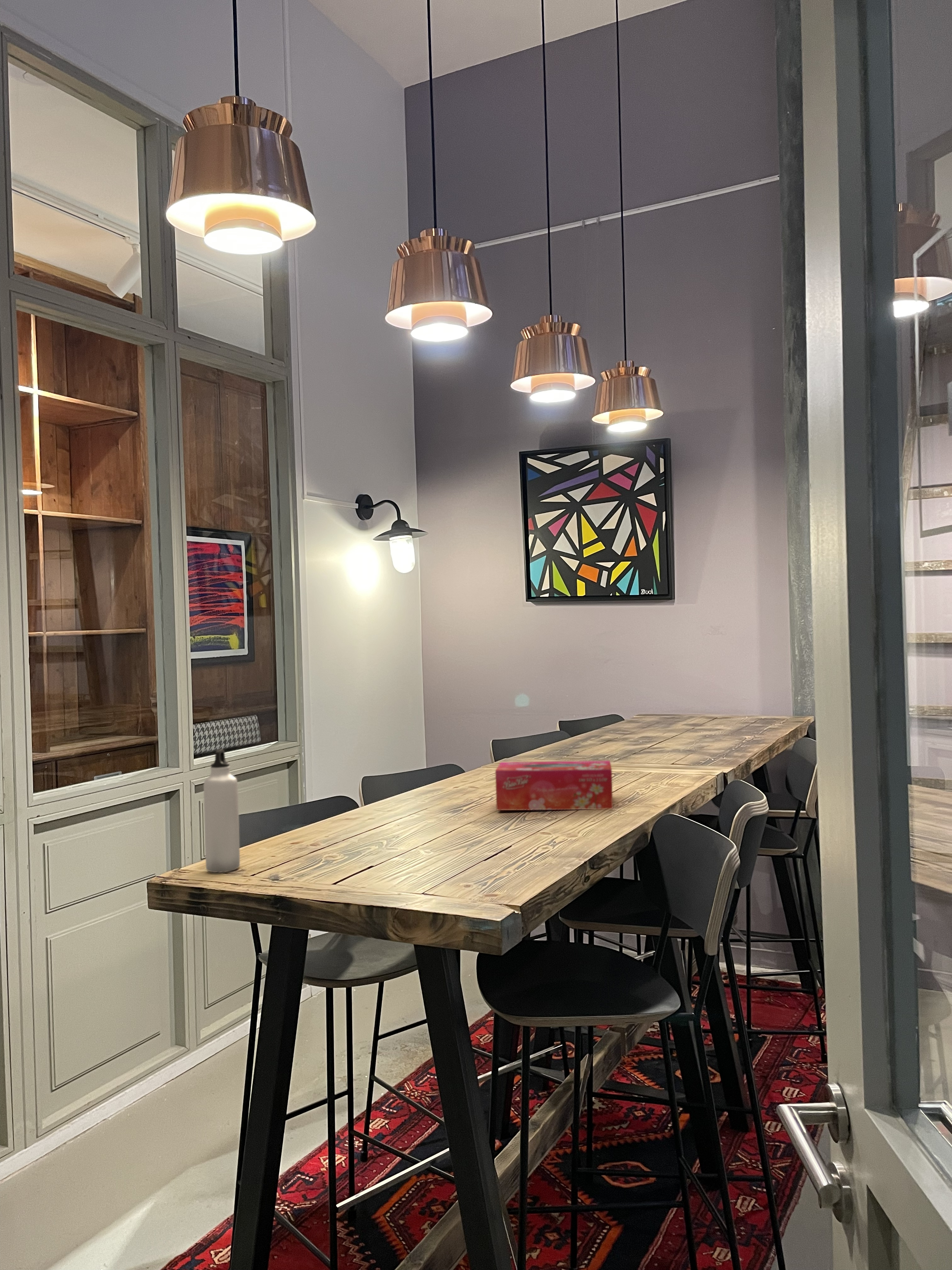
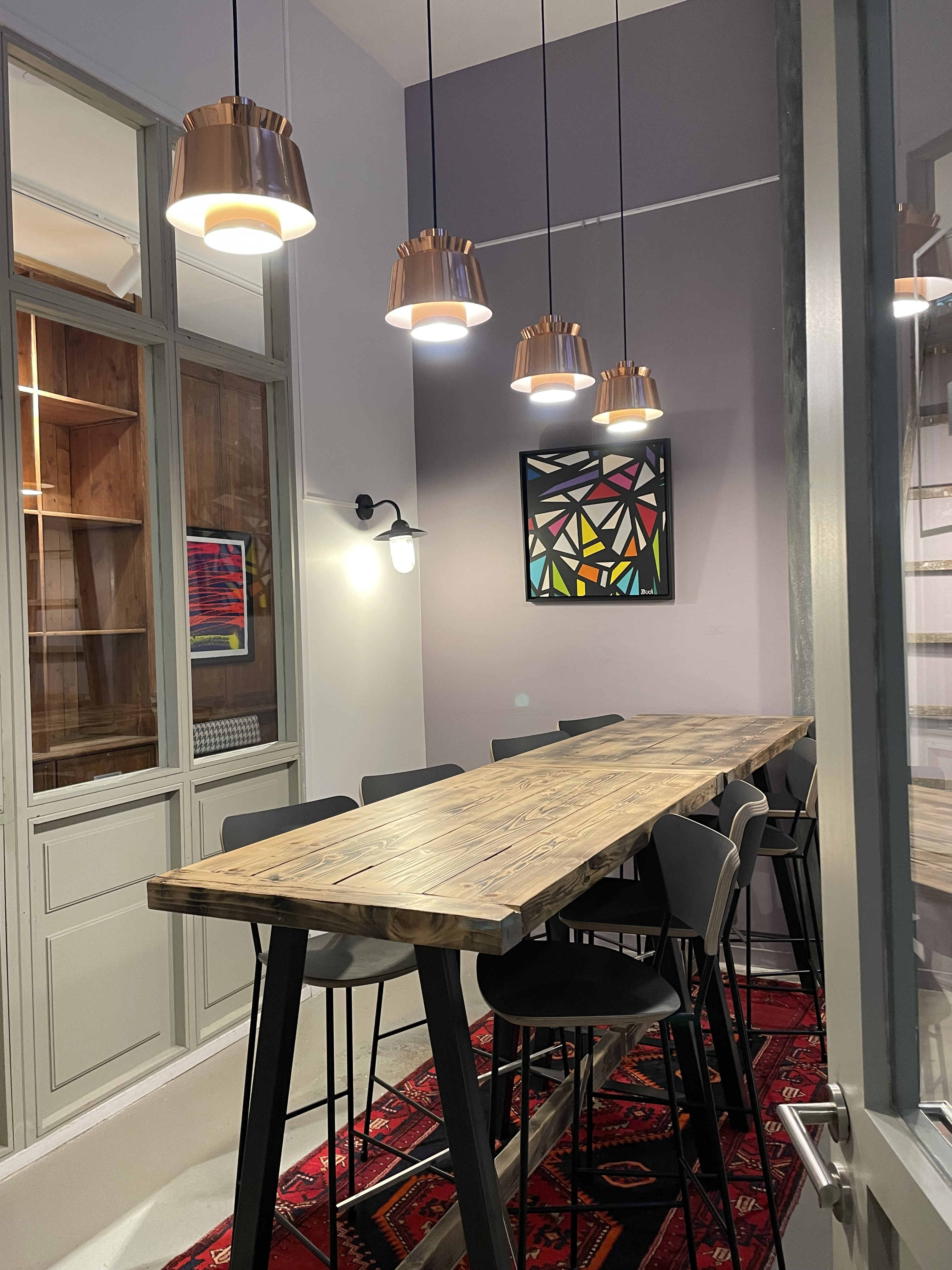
- tissue box [495,760,613,810]
- water bottle [203,749,240,873]
